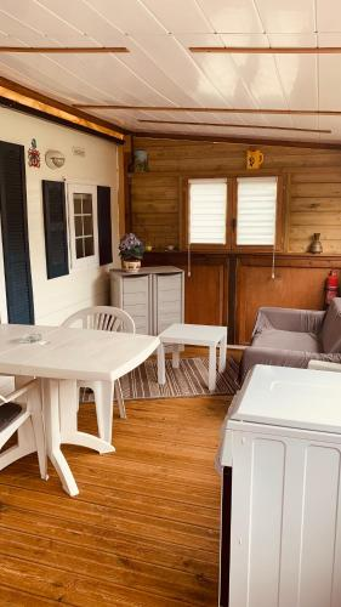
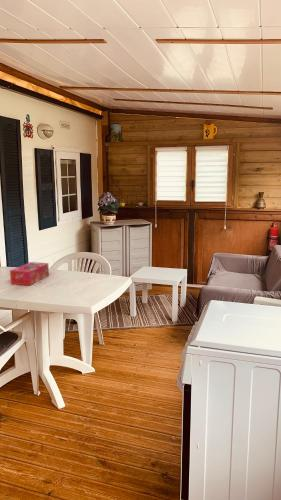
+ tissue box [9,261,50,287]
